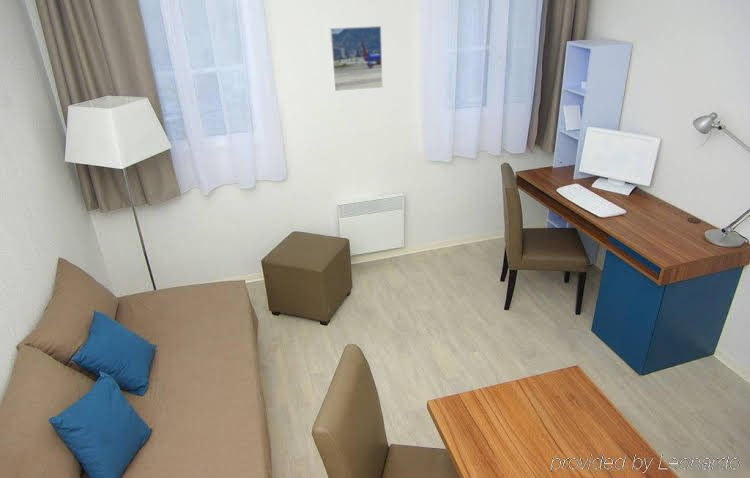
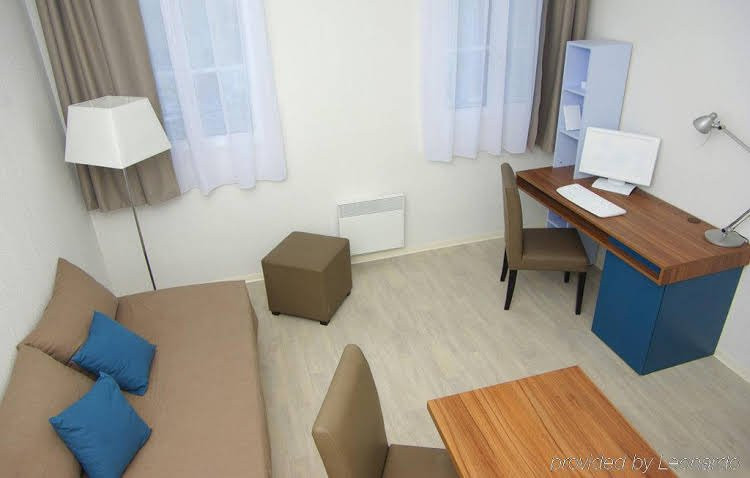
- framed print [329,25,384,92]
